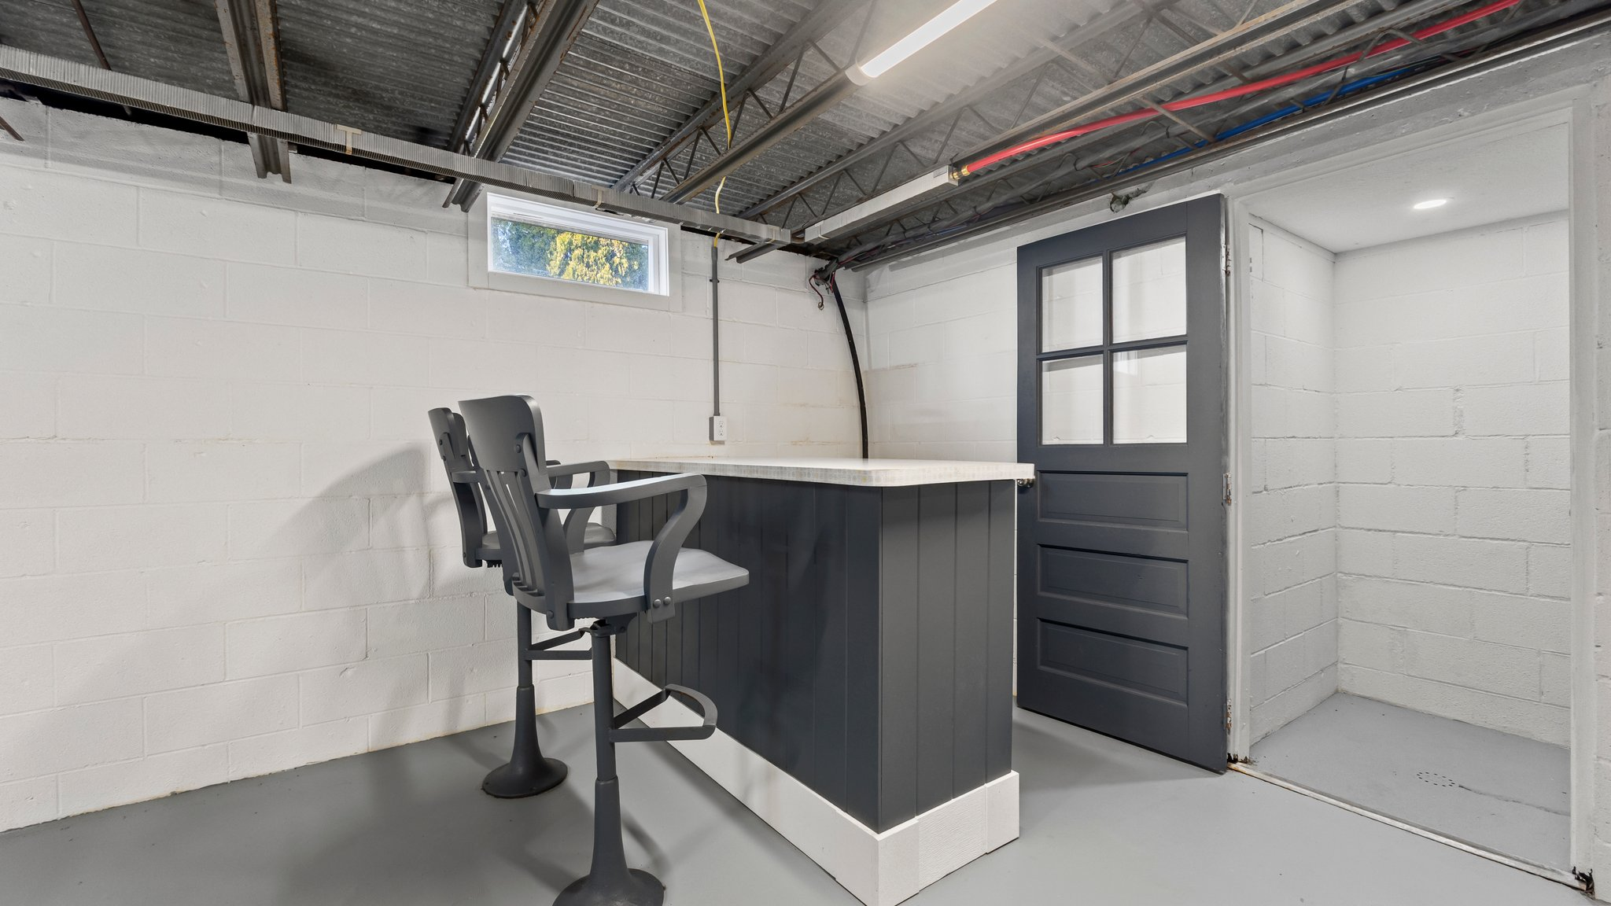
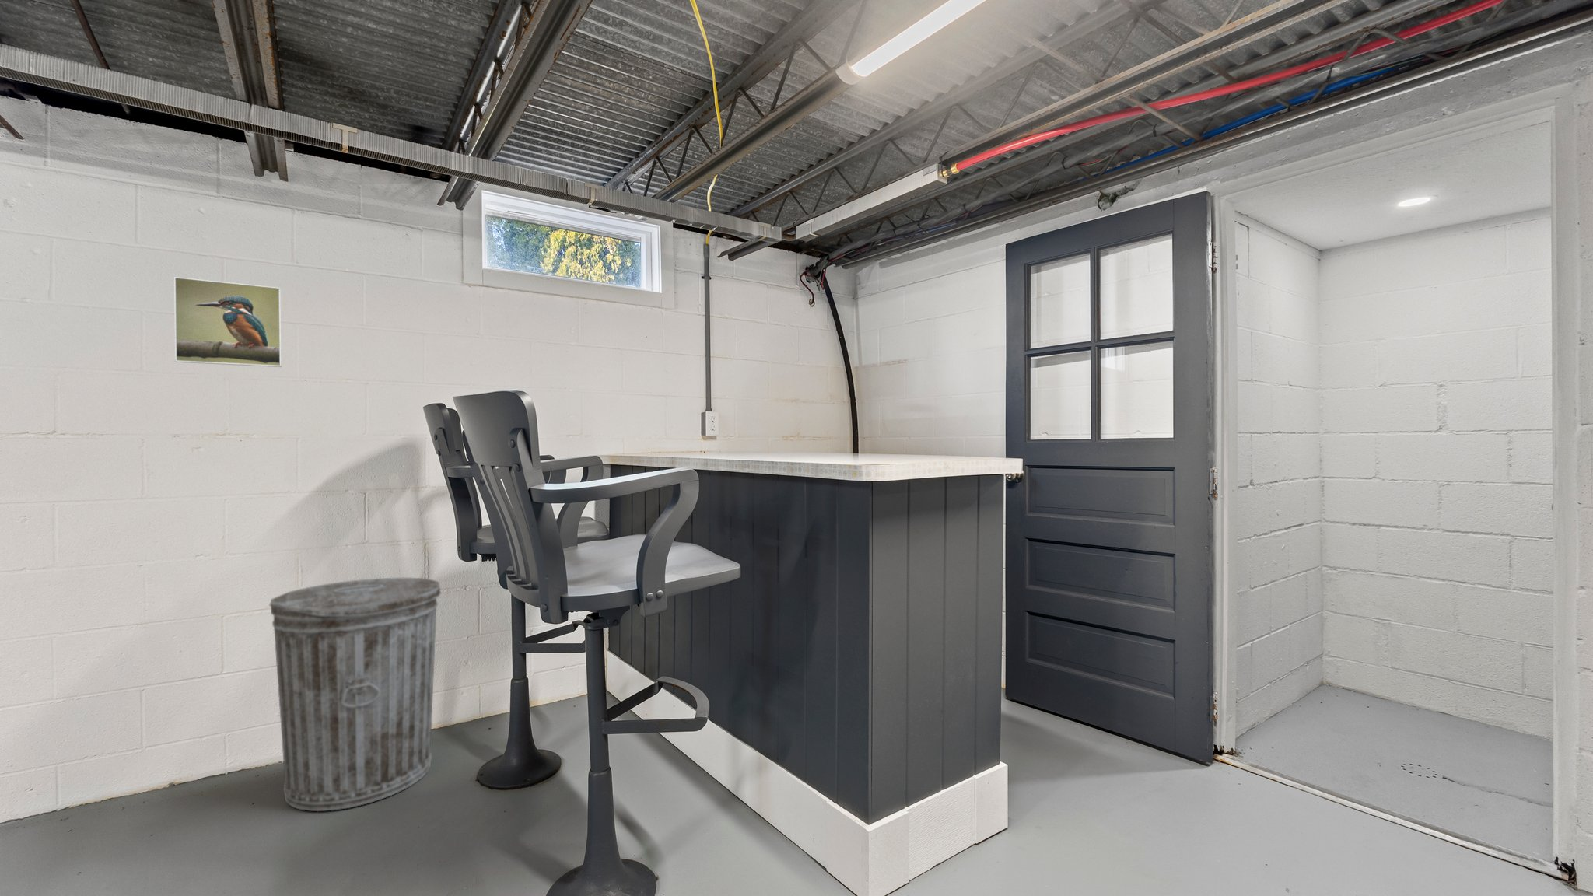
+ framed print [174,276,282,368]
+ trash can [269,578,442,812]
